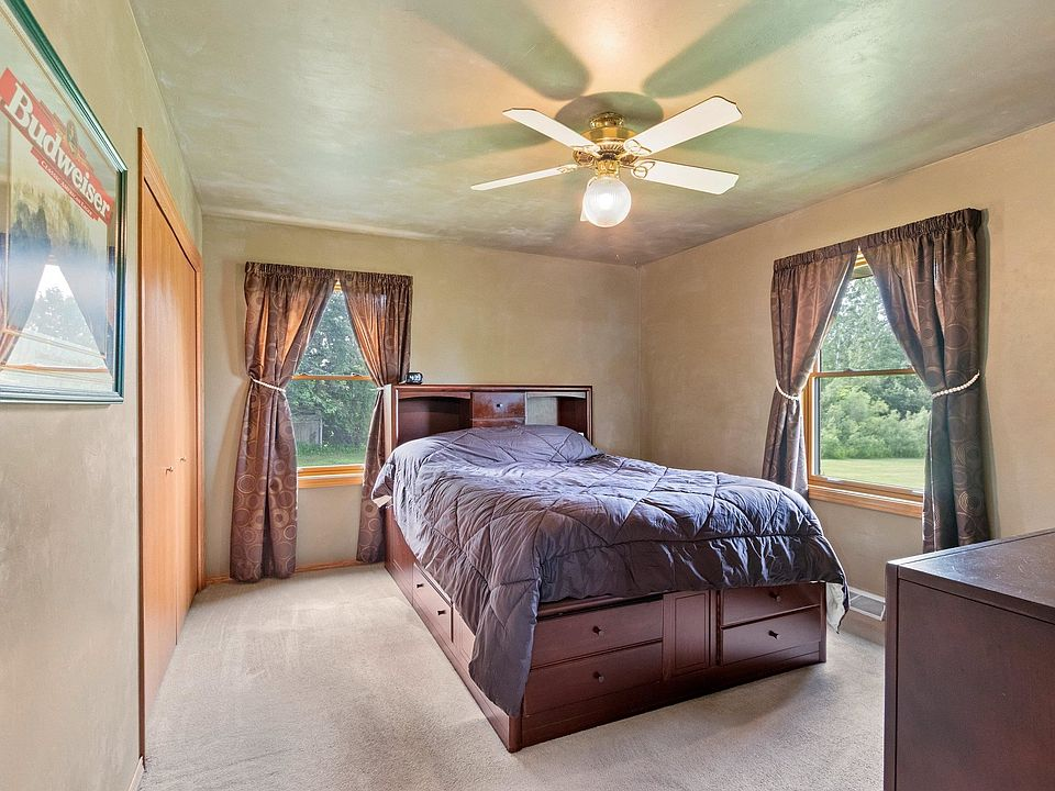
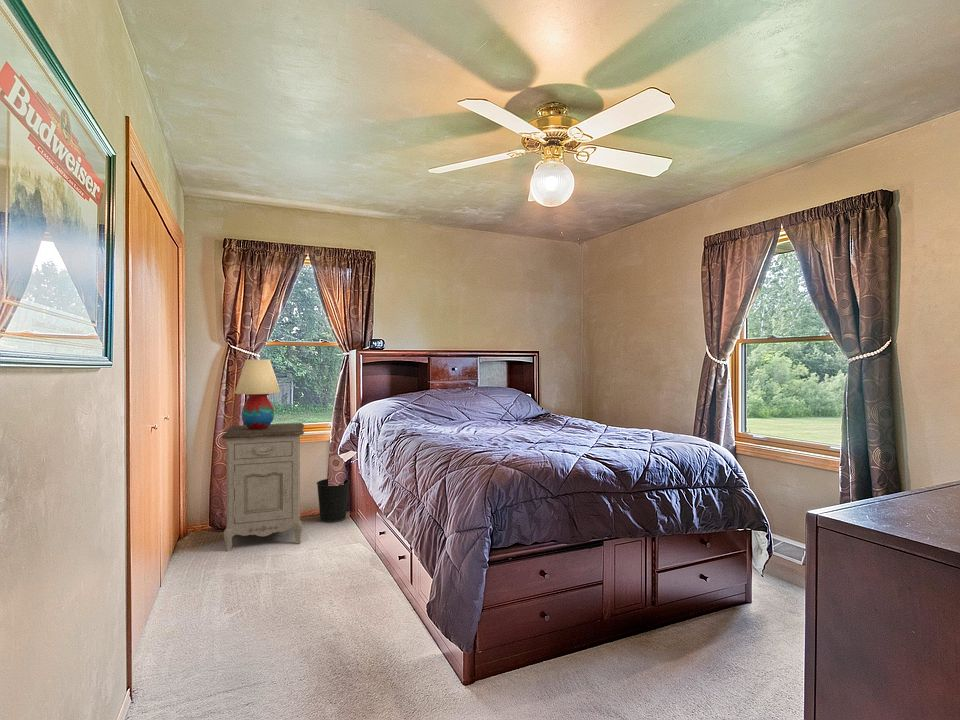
+ wastebasket [316,478,351,524]
+ nightstand [221,422,305,553]
+ table lamp [234,358,281,429]
